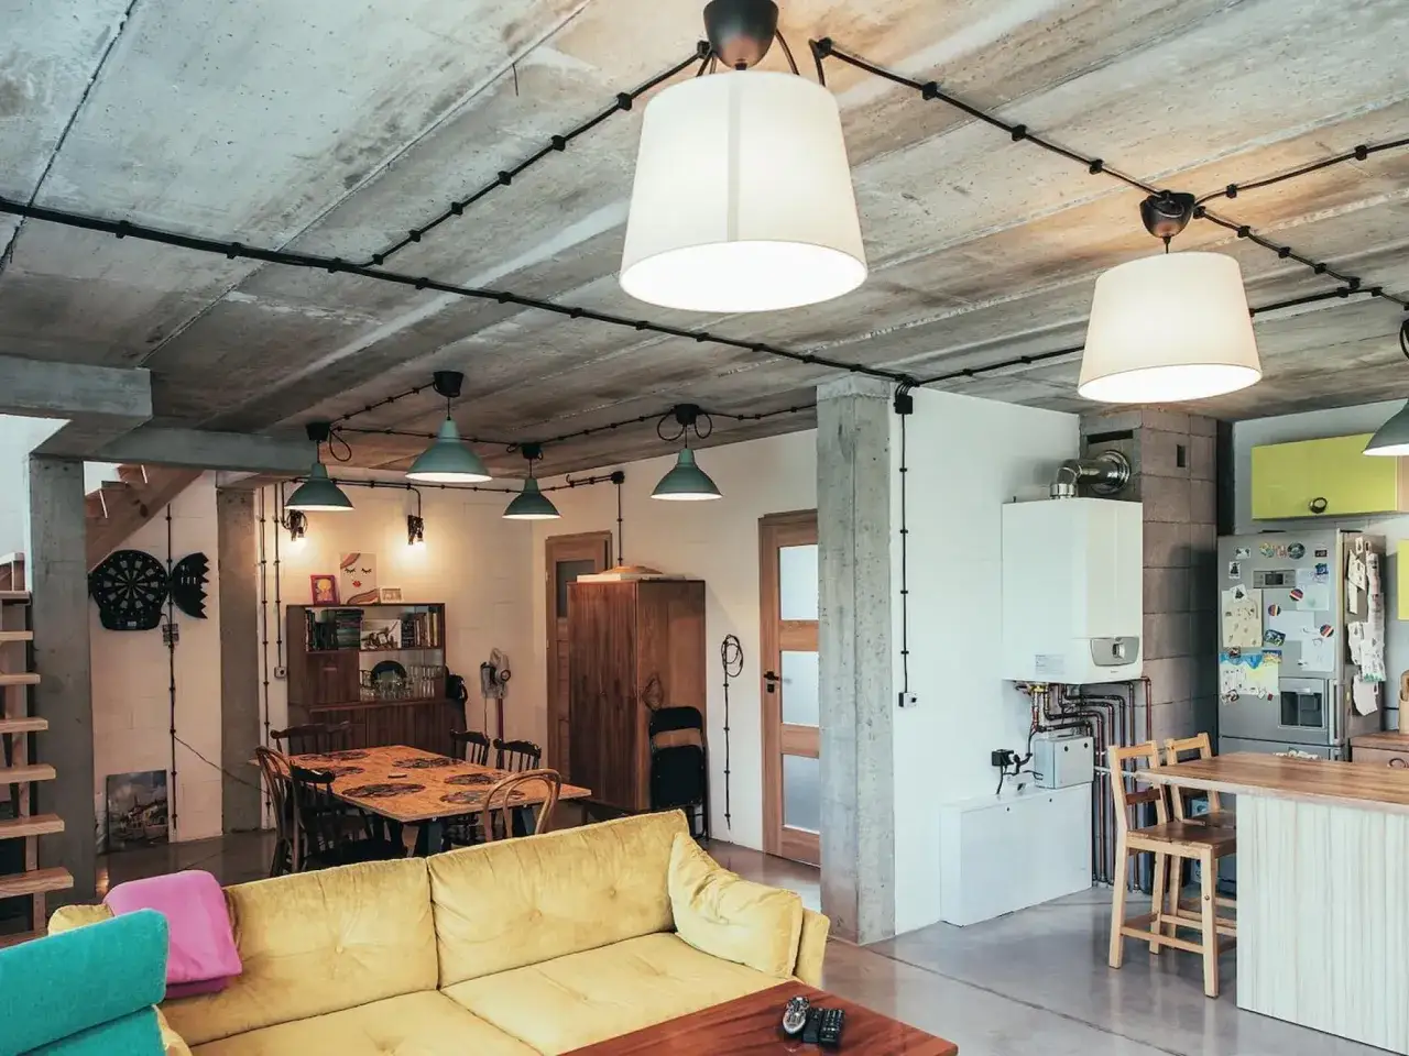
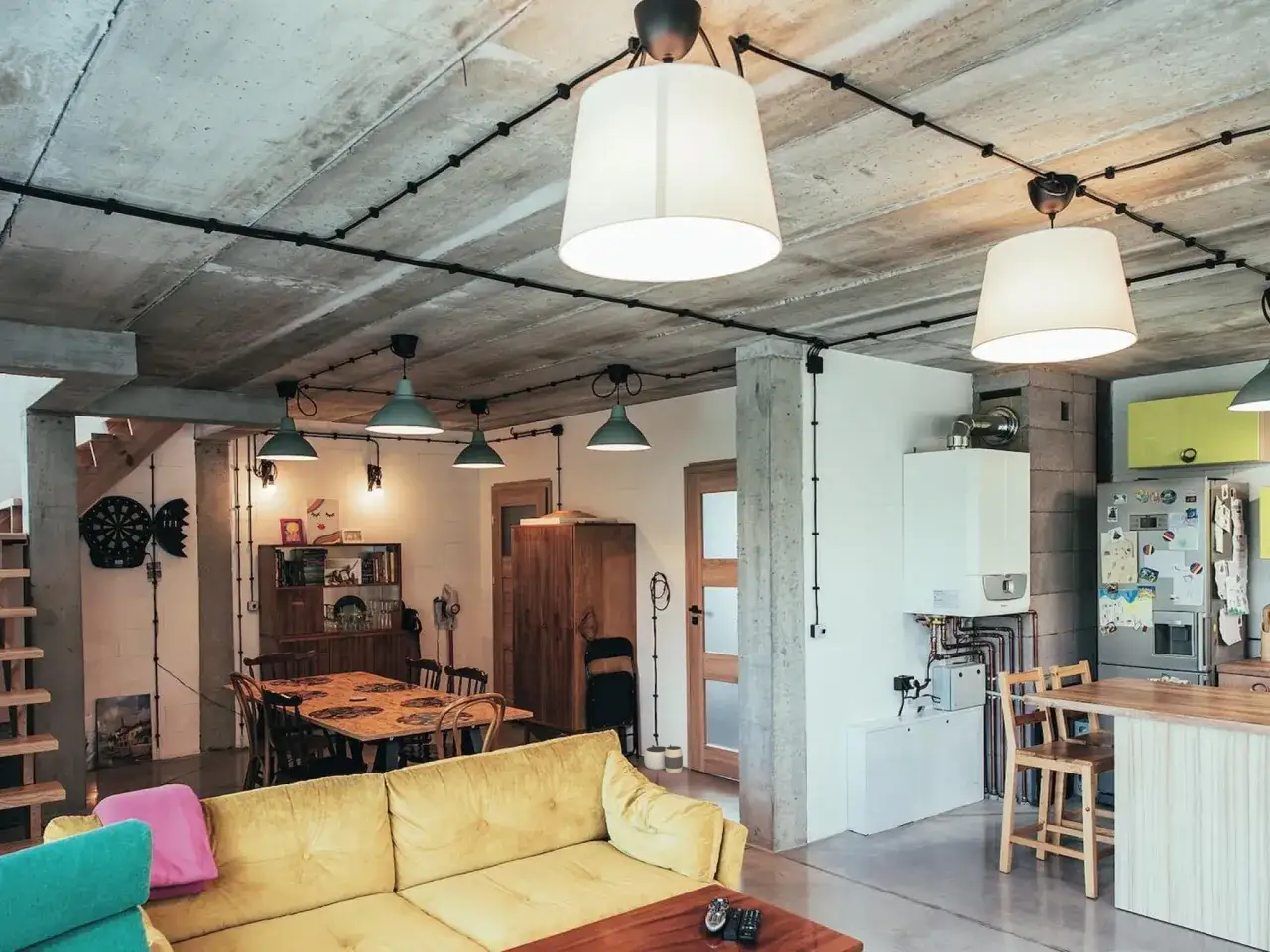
+ waste basket [643,744,684,773]
